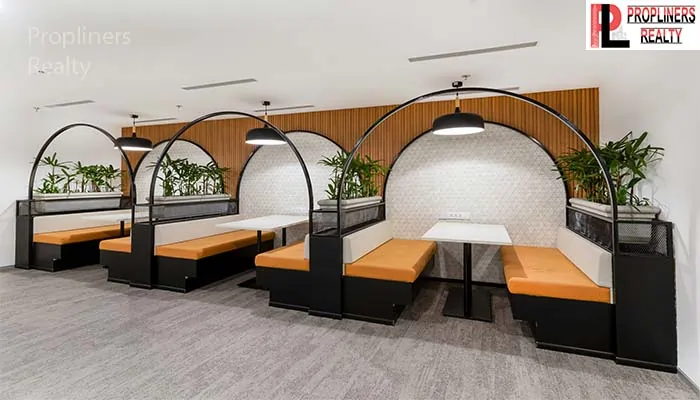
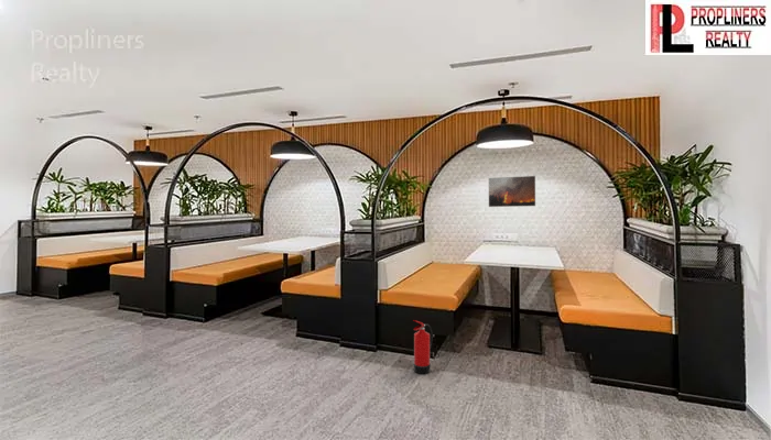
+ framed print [488,175,536,208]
+ fire extinguisher [412,319,434,375]
